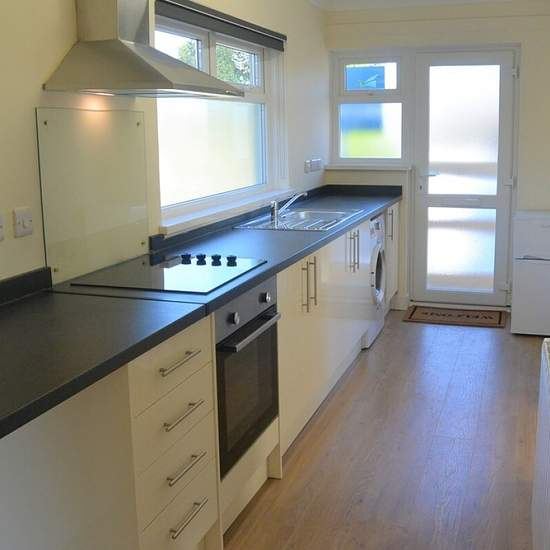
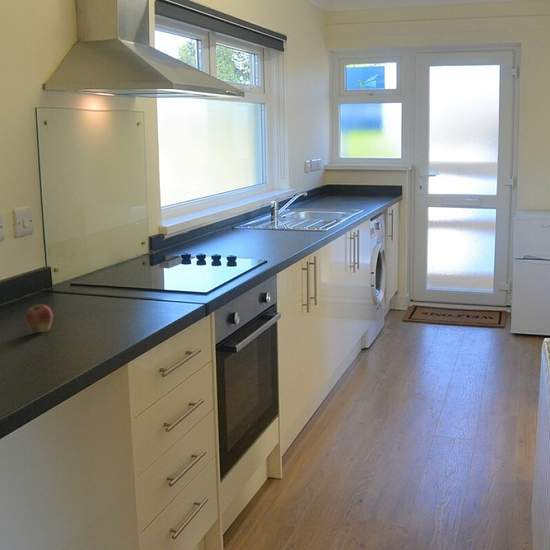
+ fruit [25,303,54,333]
